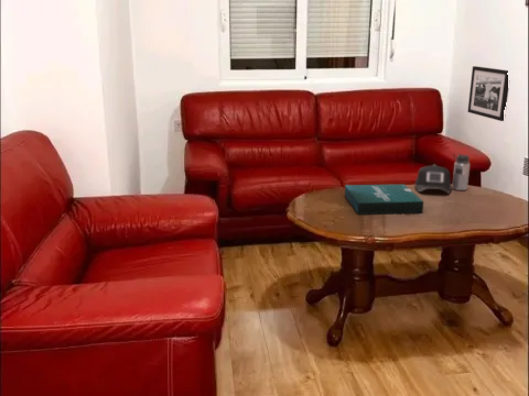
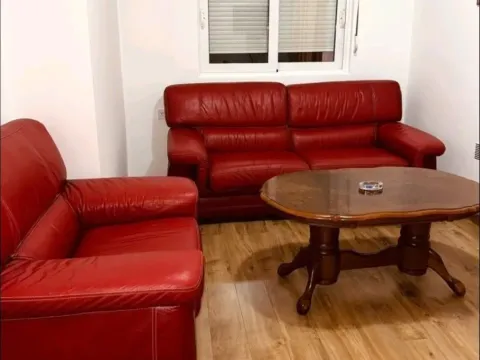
- picture frame [466,65,509,122]
- water bottle [414,152,471,195]
- pizza box [344,183,424,216]
